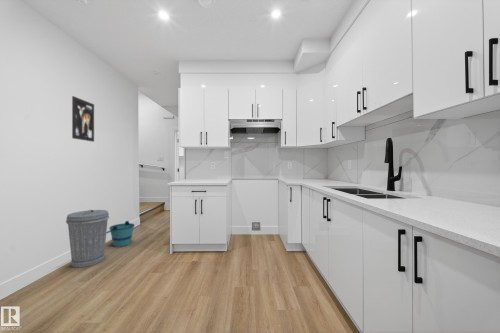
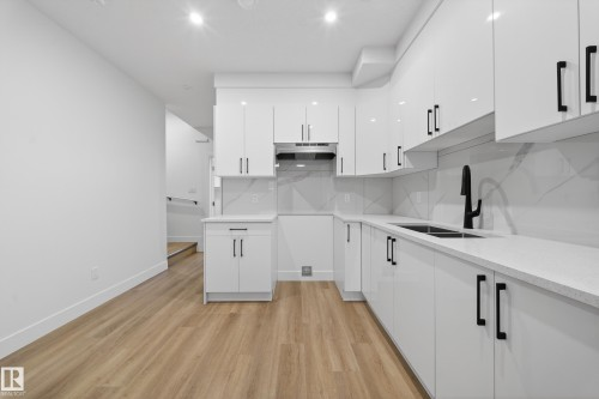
- trash can [65,209,110,268]
- wall art [71,95,95,143]
- bucket [106,220,136,248]
